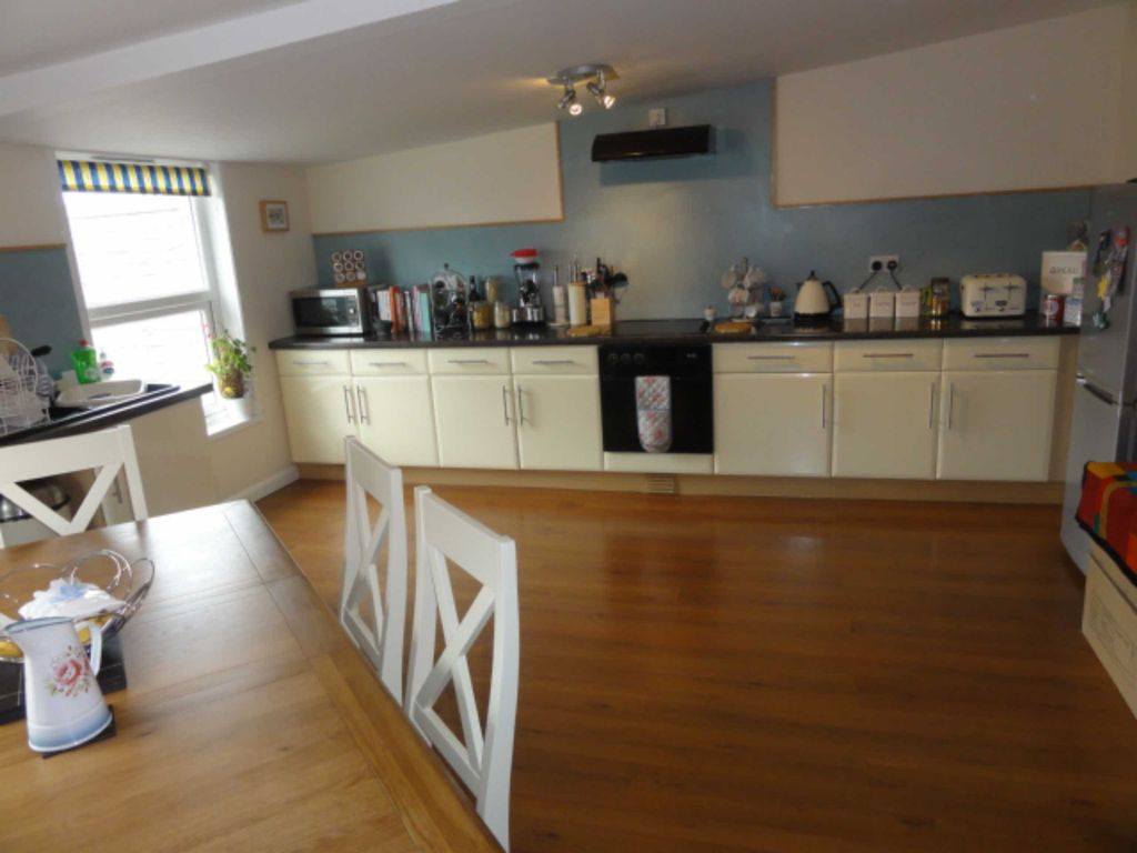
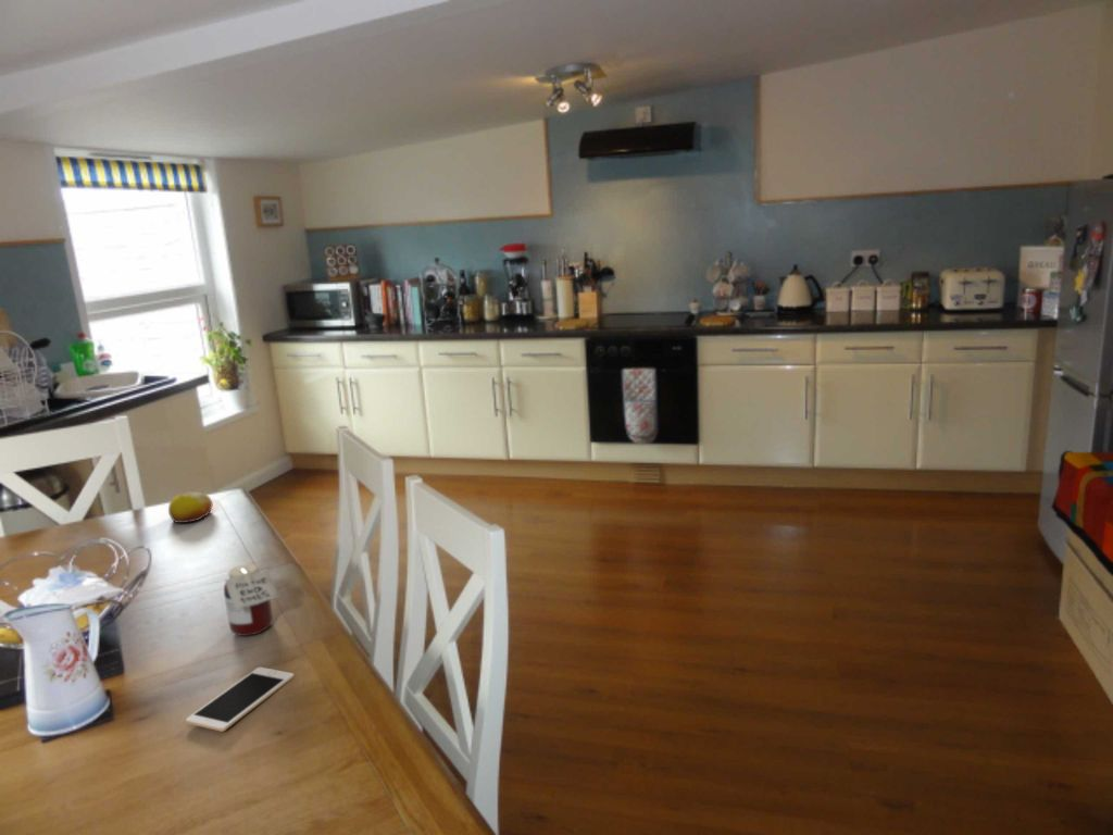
+ jar [223,563,280,637]
+ cell phone [185,666,296,733]
+ fruit [167,491,214,524]
